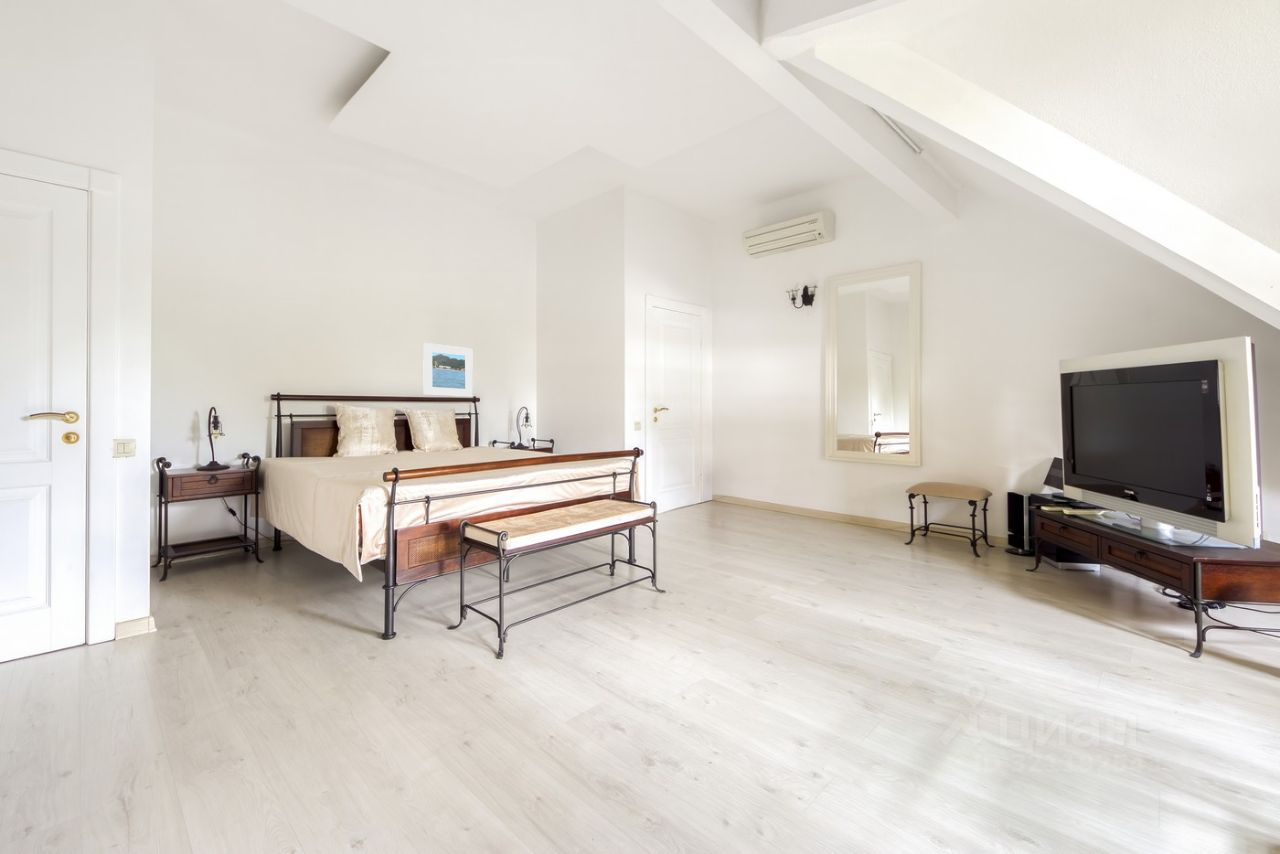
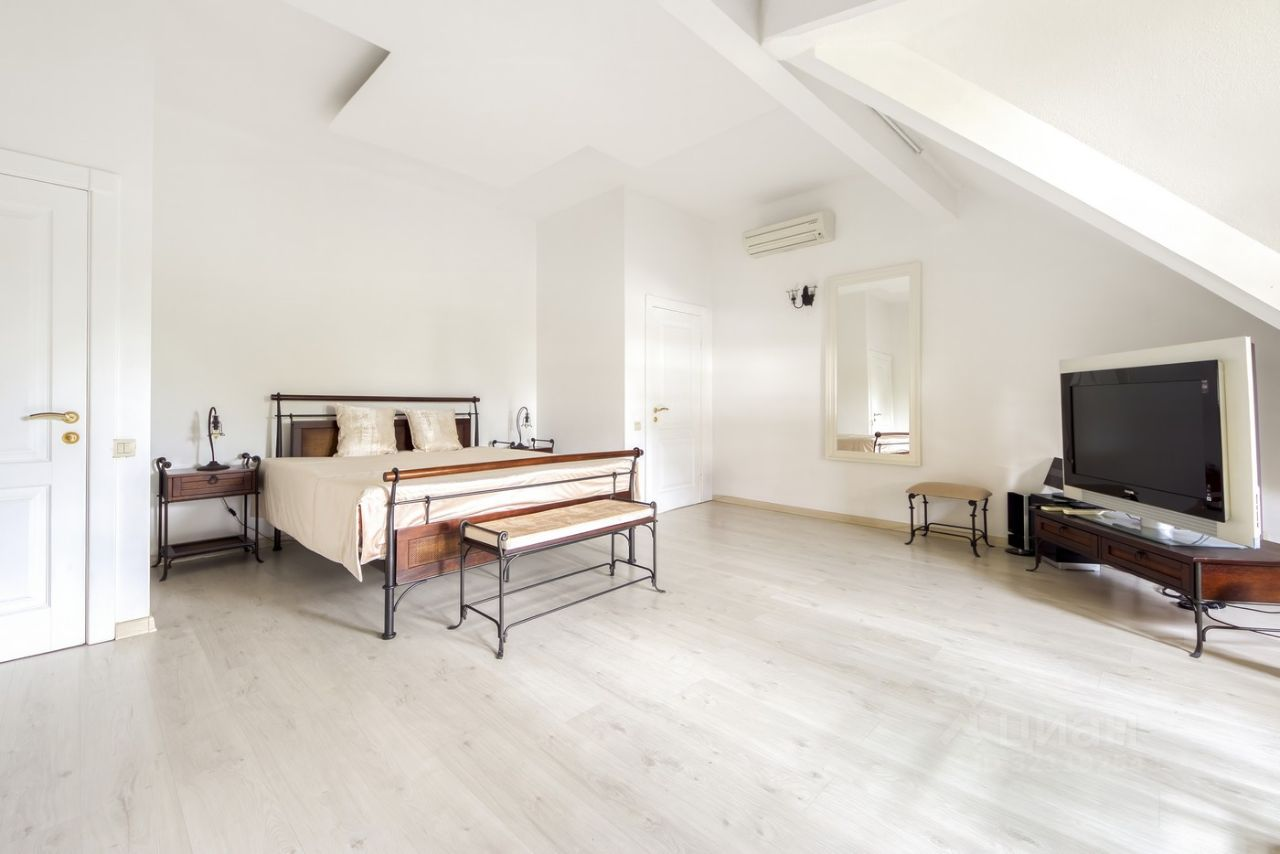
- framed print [422,342,474,398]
